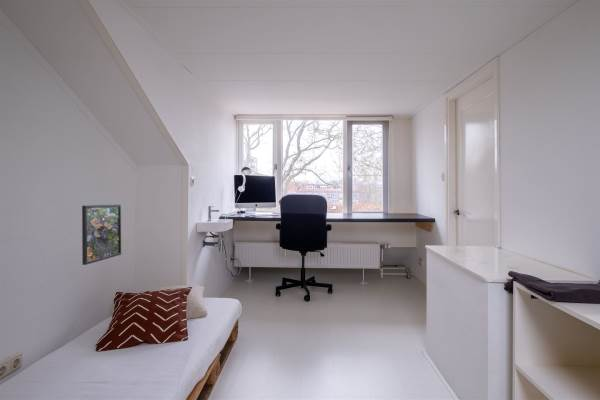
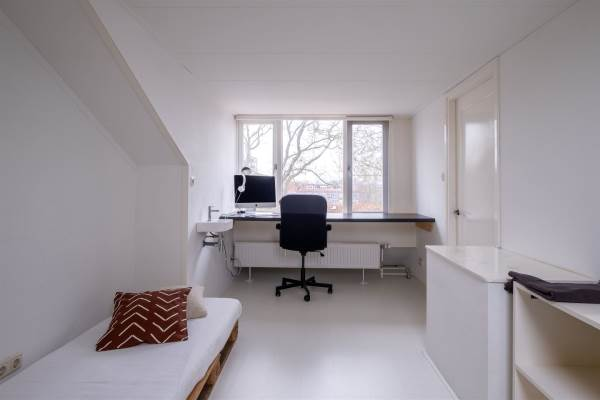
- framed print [81,204,122,266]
